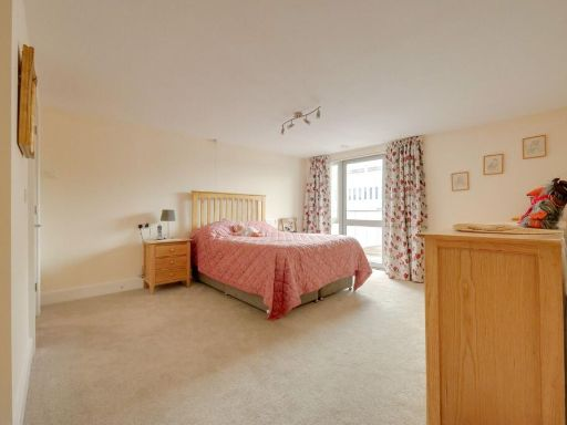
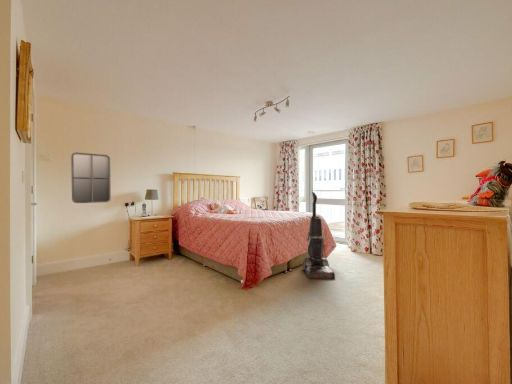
+ home mirror [70,152,112,204]
+ vacuum cleaner [302,190,336,280]
